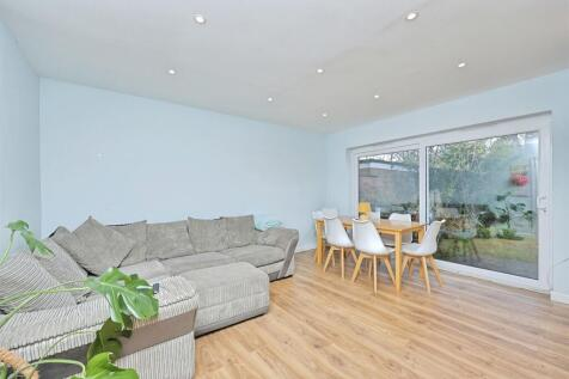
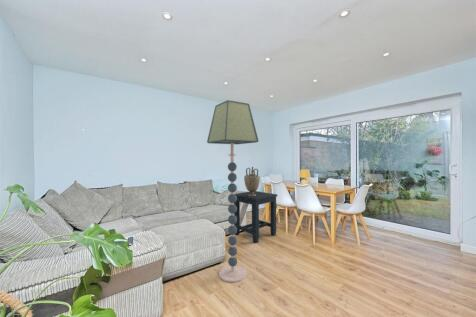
+ floor lamp [206,99,259,283]
+ side table [234,190,278,244]
+ decorative urn [243,166,261,197]
